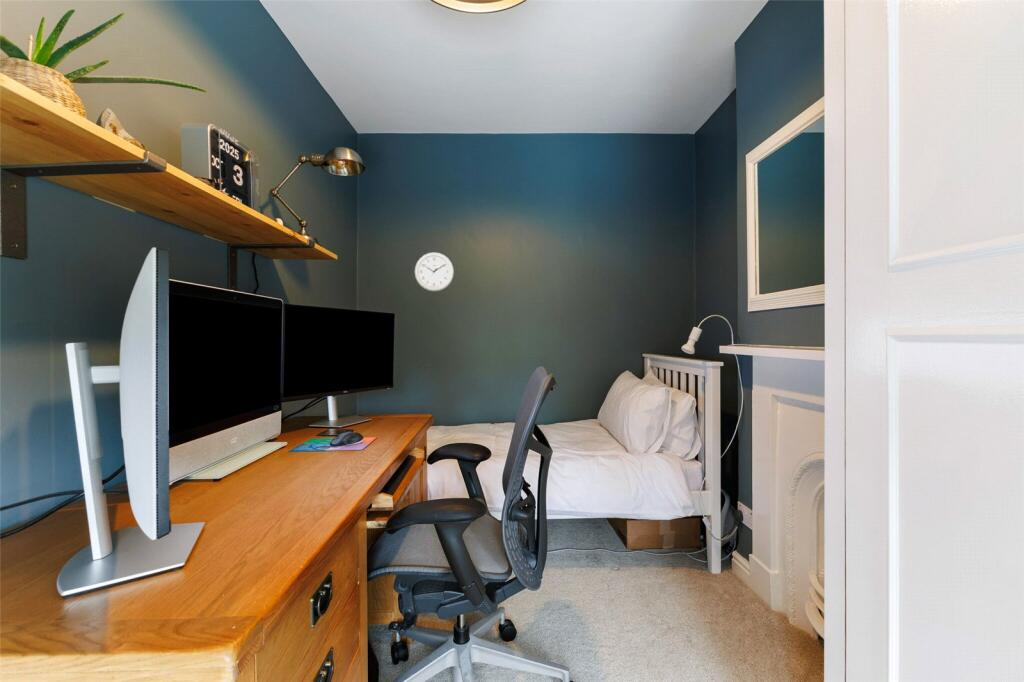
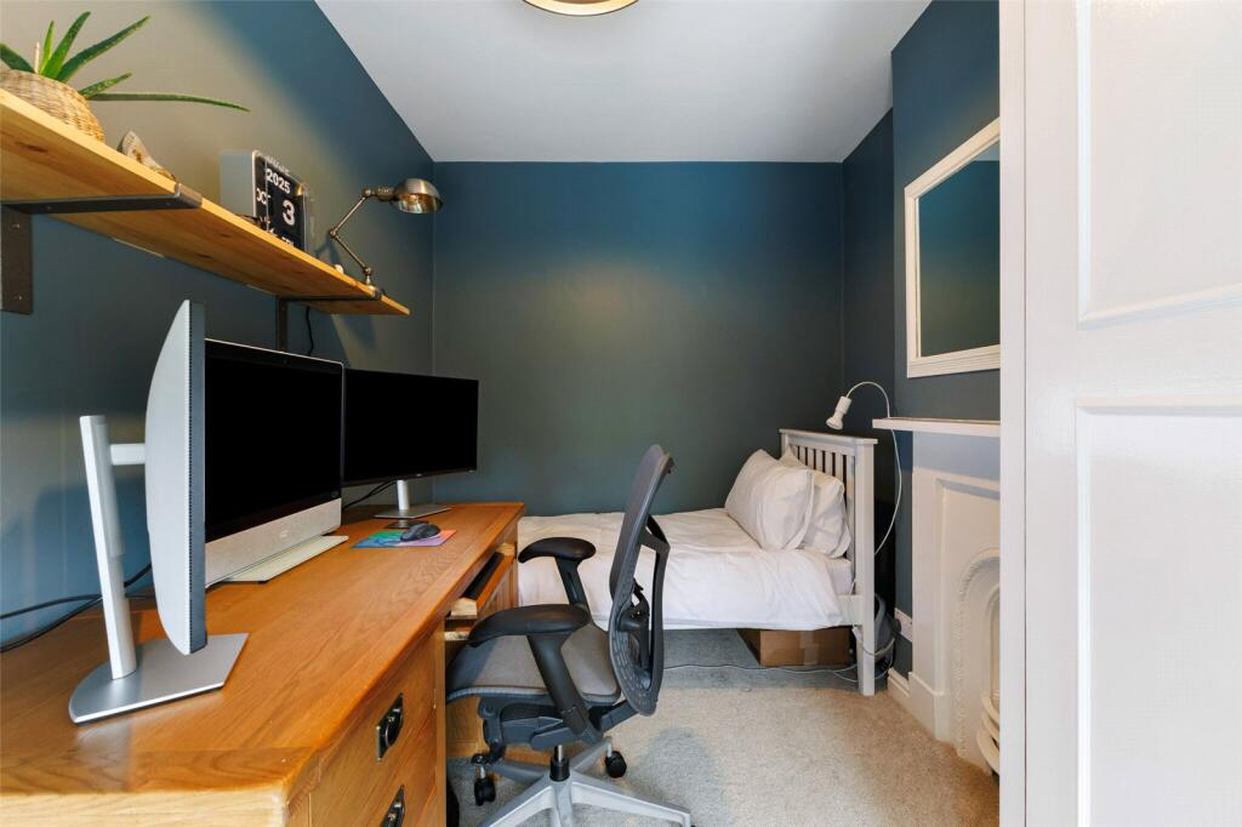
- wall clock [414,251,455,292]
